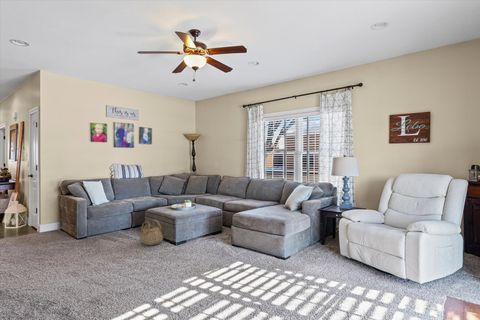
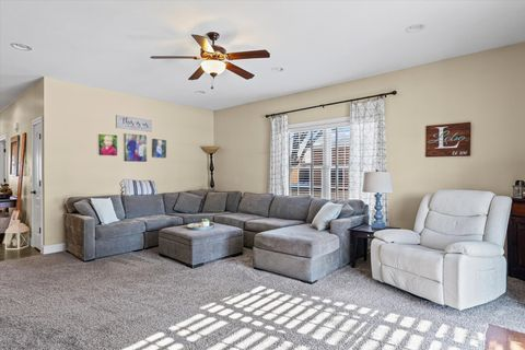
- basket [139,219,164,247]
